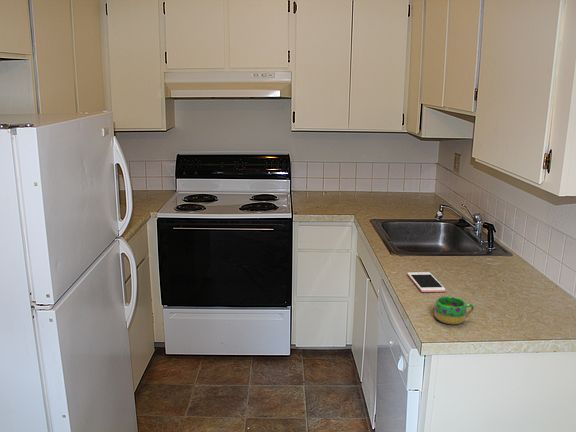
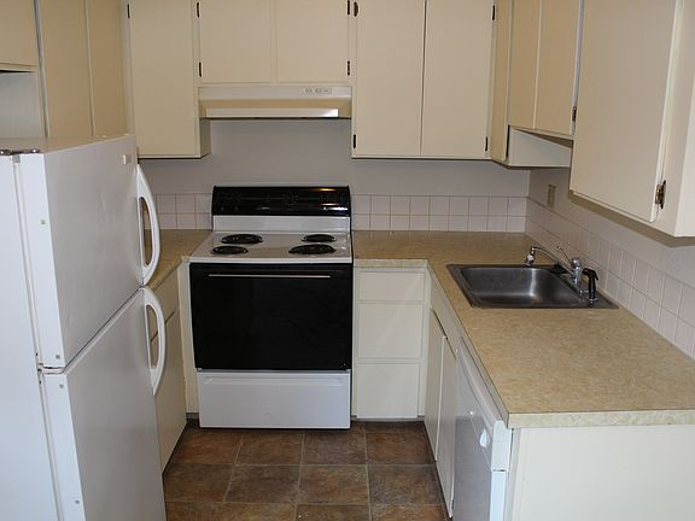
- cell phone [407,271,446,293]
- mug [434,296,475,326]
